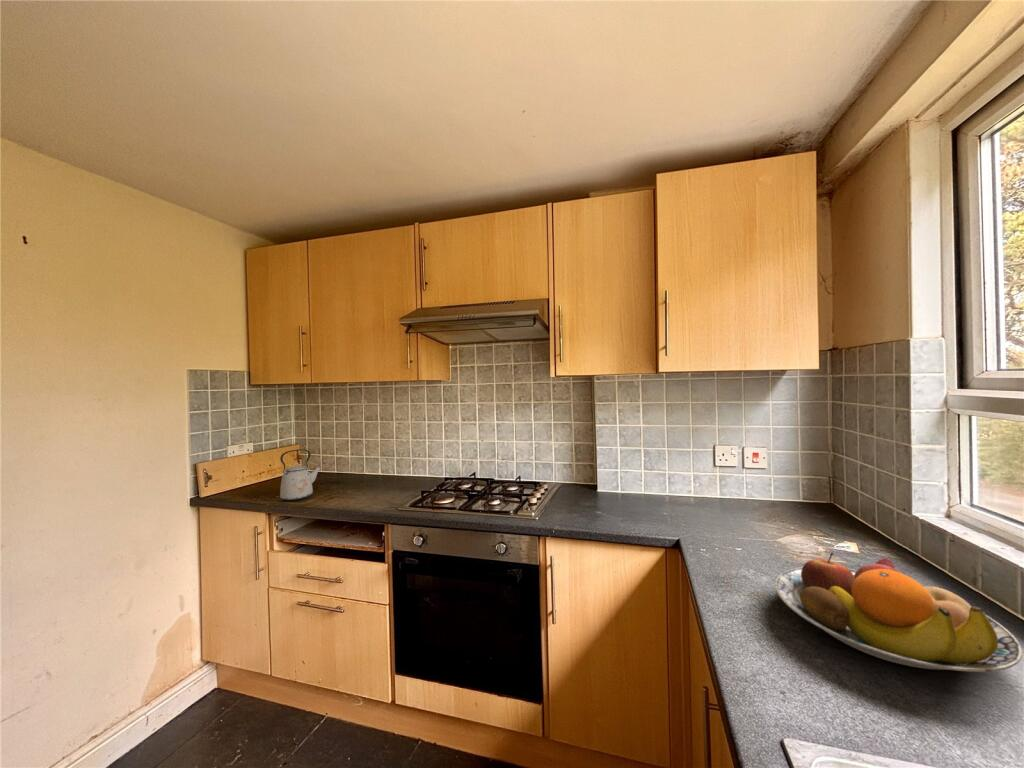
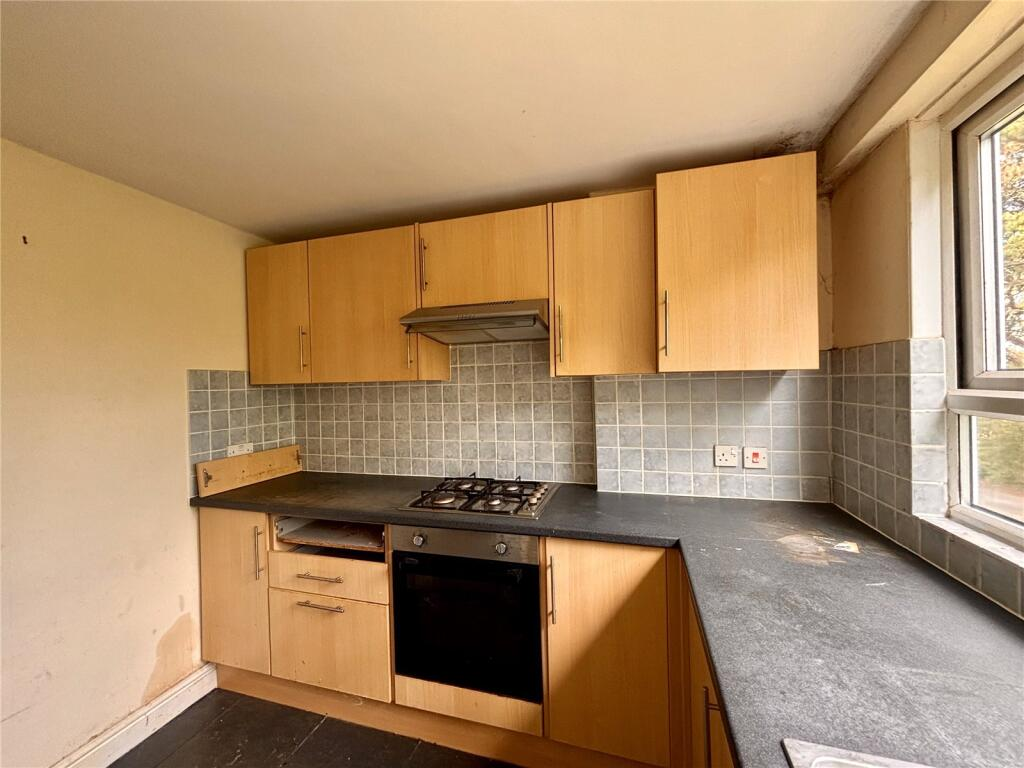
- kettle [279,448,322,502]
- fruit bowl [774,552,1023,673]
